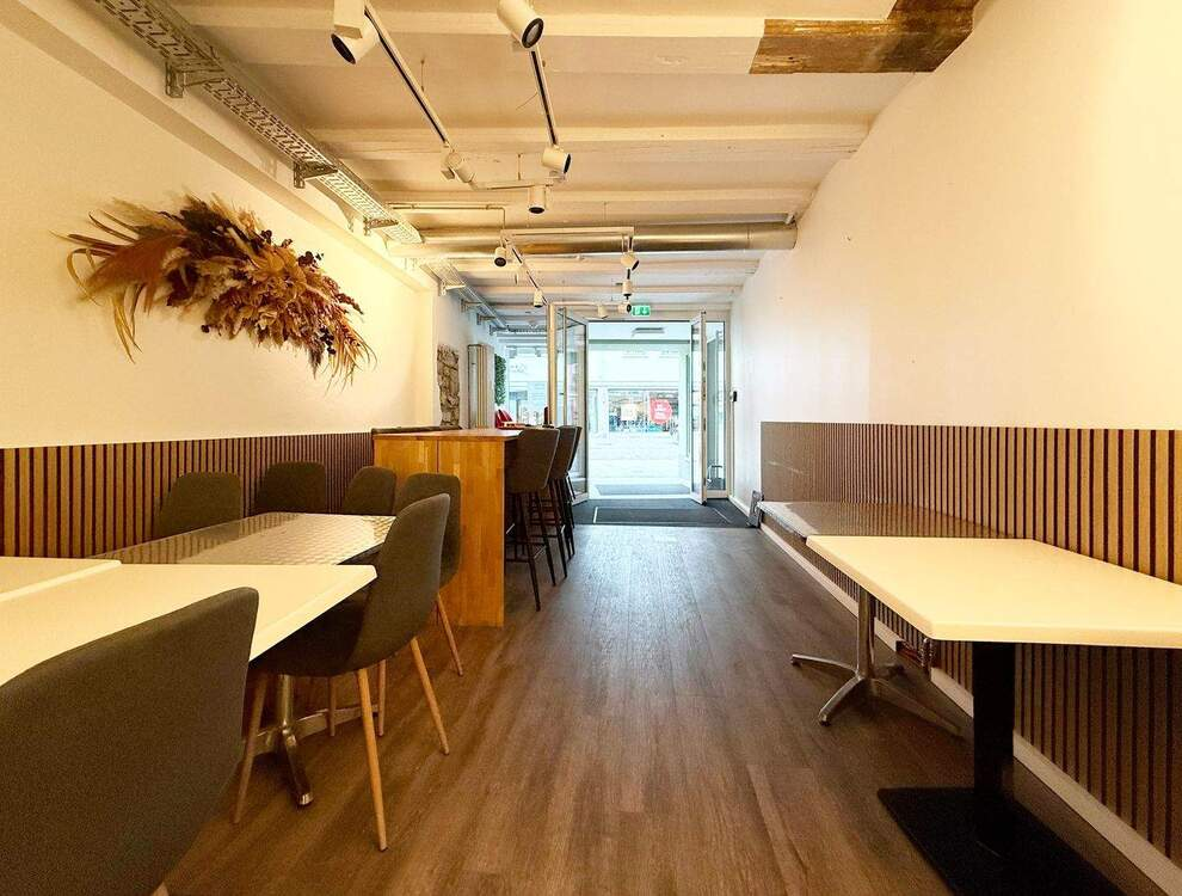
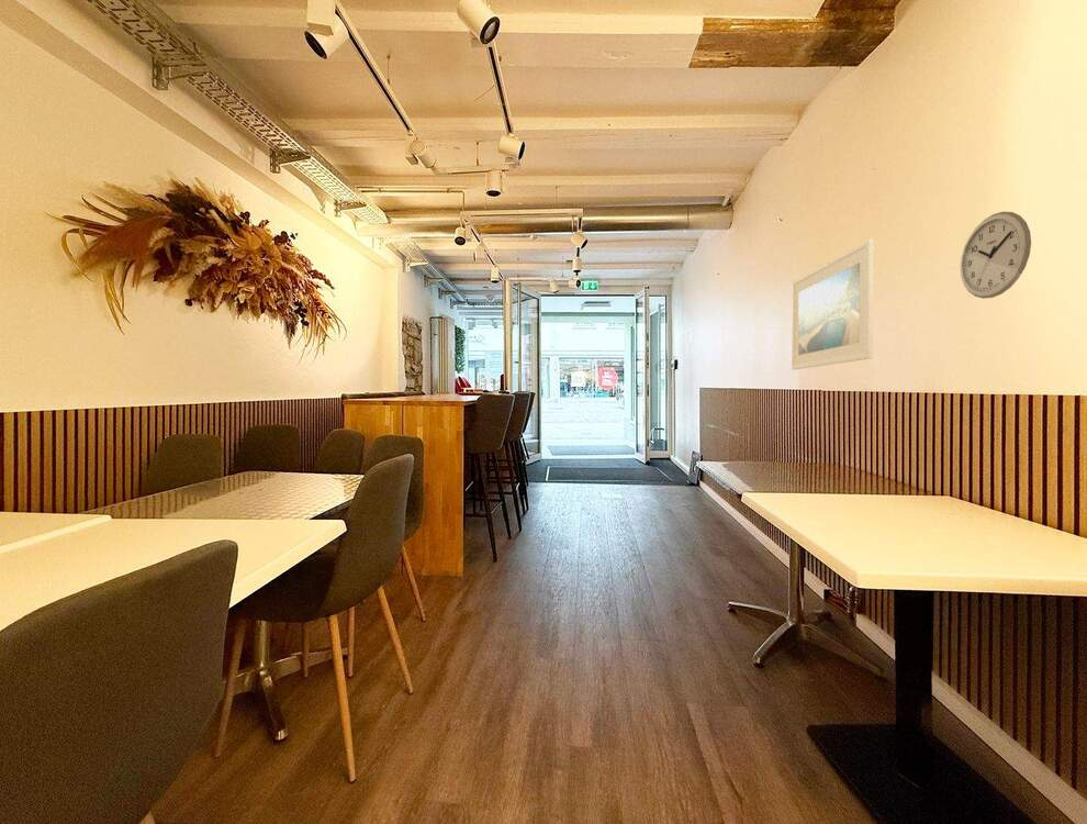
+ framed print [791,238,875,370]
+ wall clock [960,211,1032,300]
